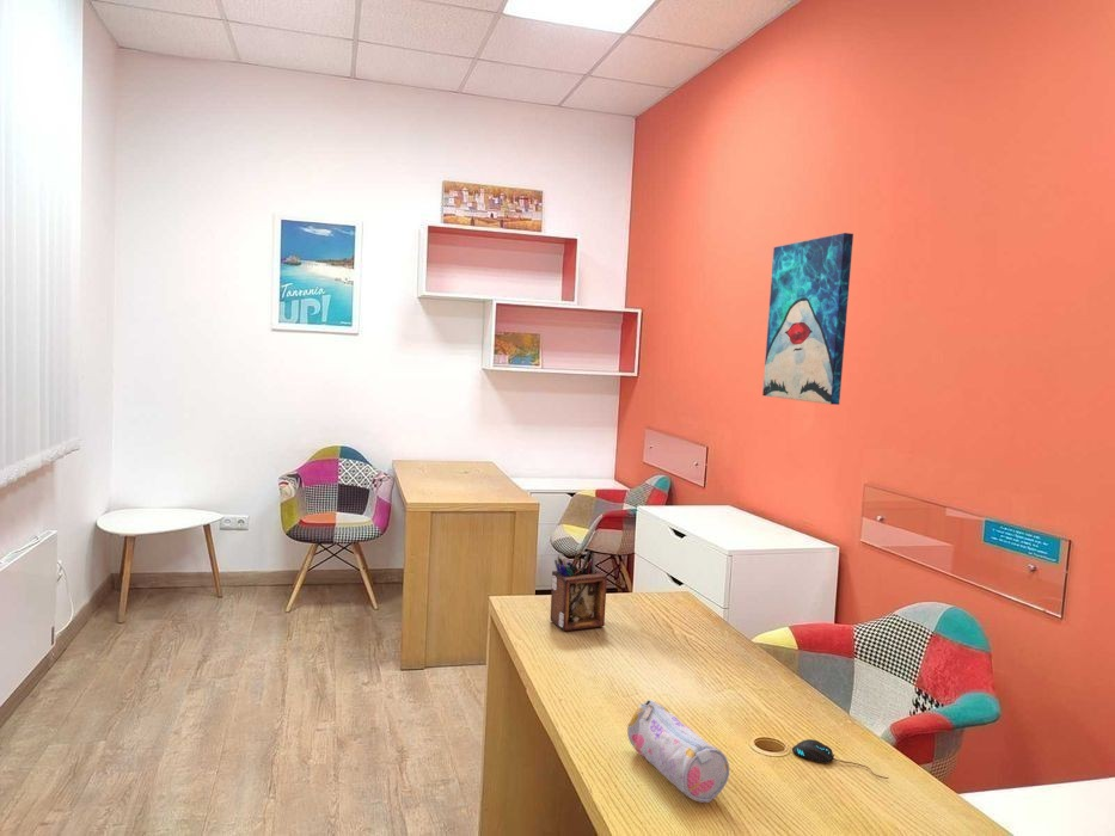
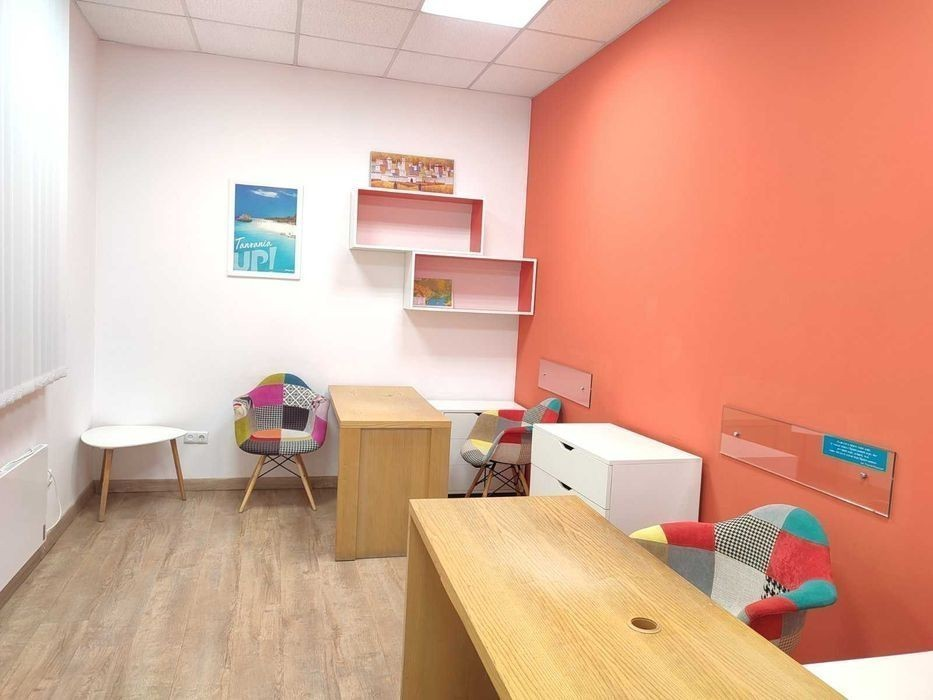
- mouse [791,738,890,780]
- desk organizer [550,549,608,632]
- wall art [761,232,854,406]
- pencil case [626,699,730,804]
